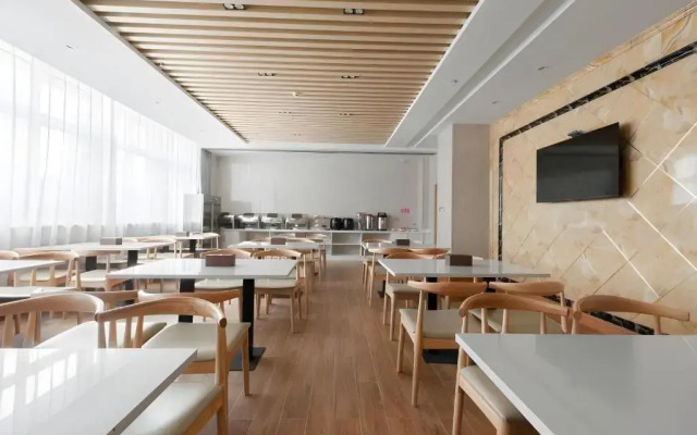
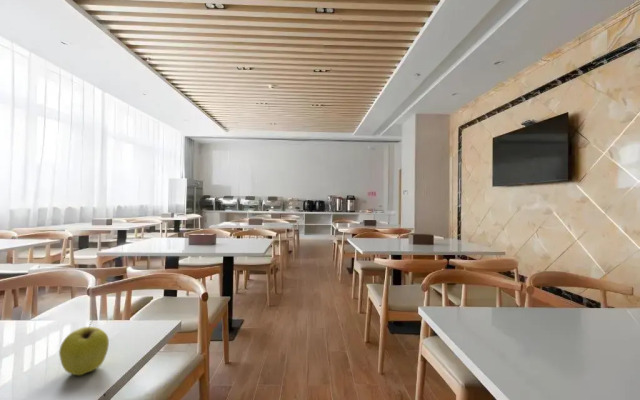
+ apple [58,320,110,376]
